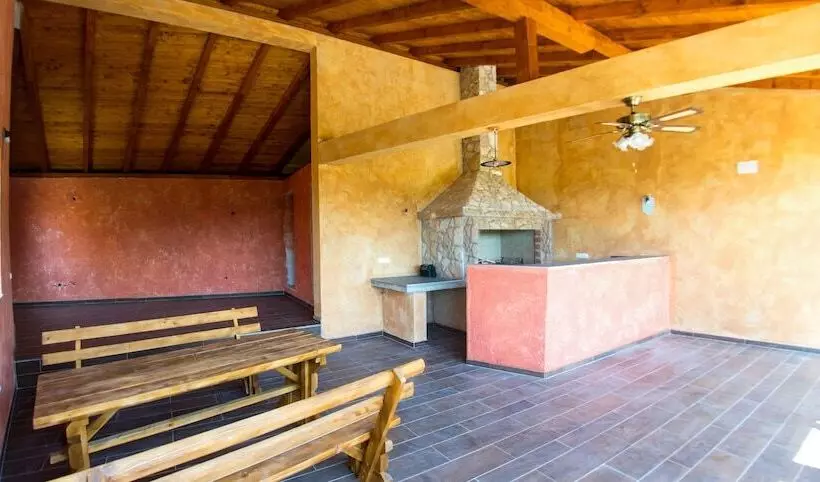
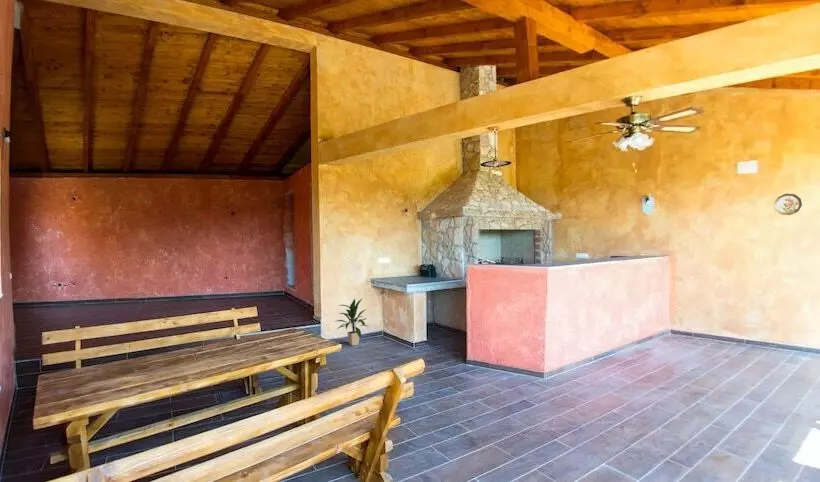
+ decorative plate [773,193,803,216]
+ indoor plant [334,298,370,347]
